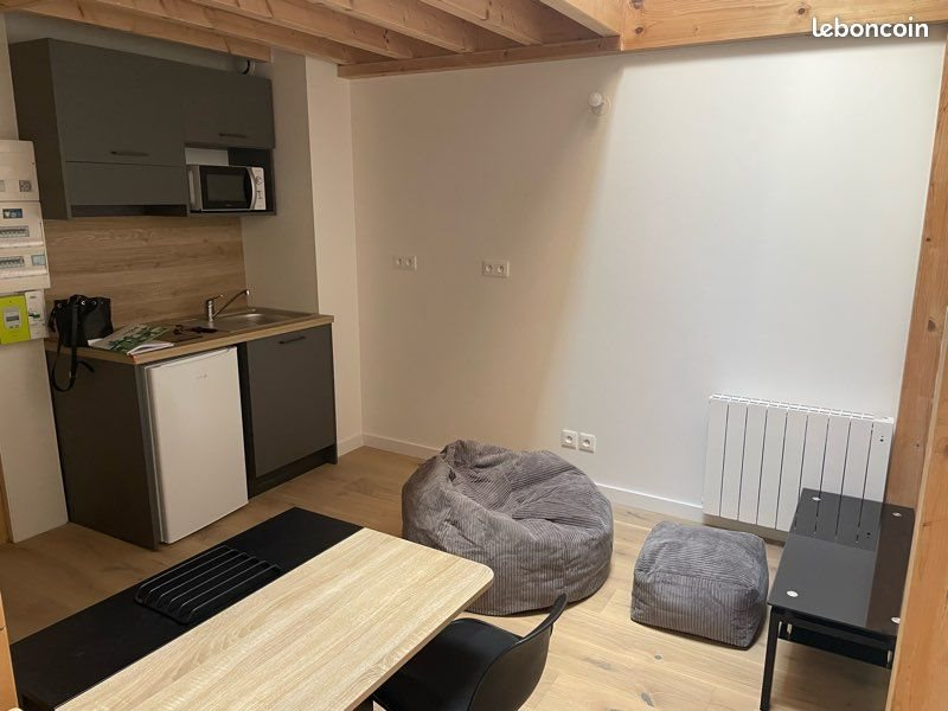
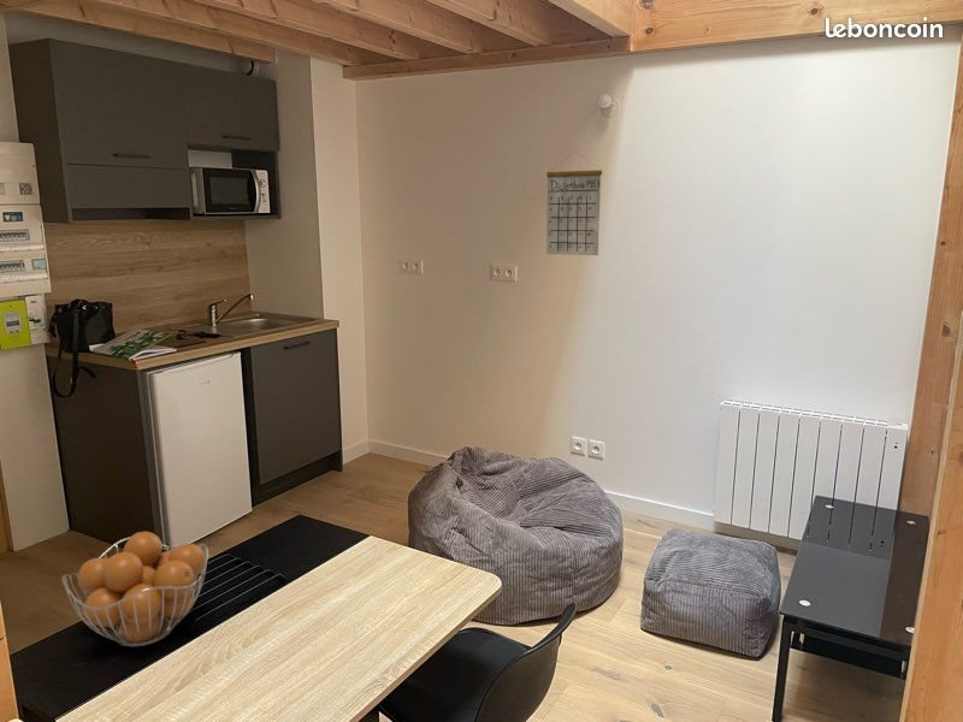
+ fruit basket [61,531,209,649]
+ calendar [545,152,603,256]
